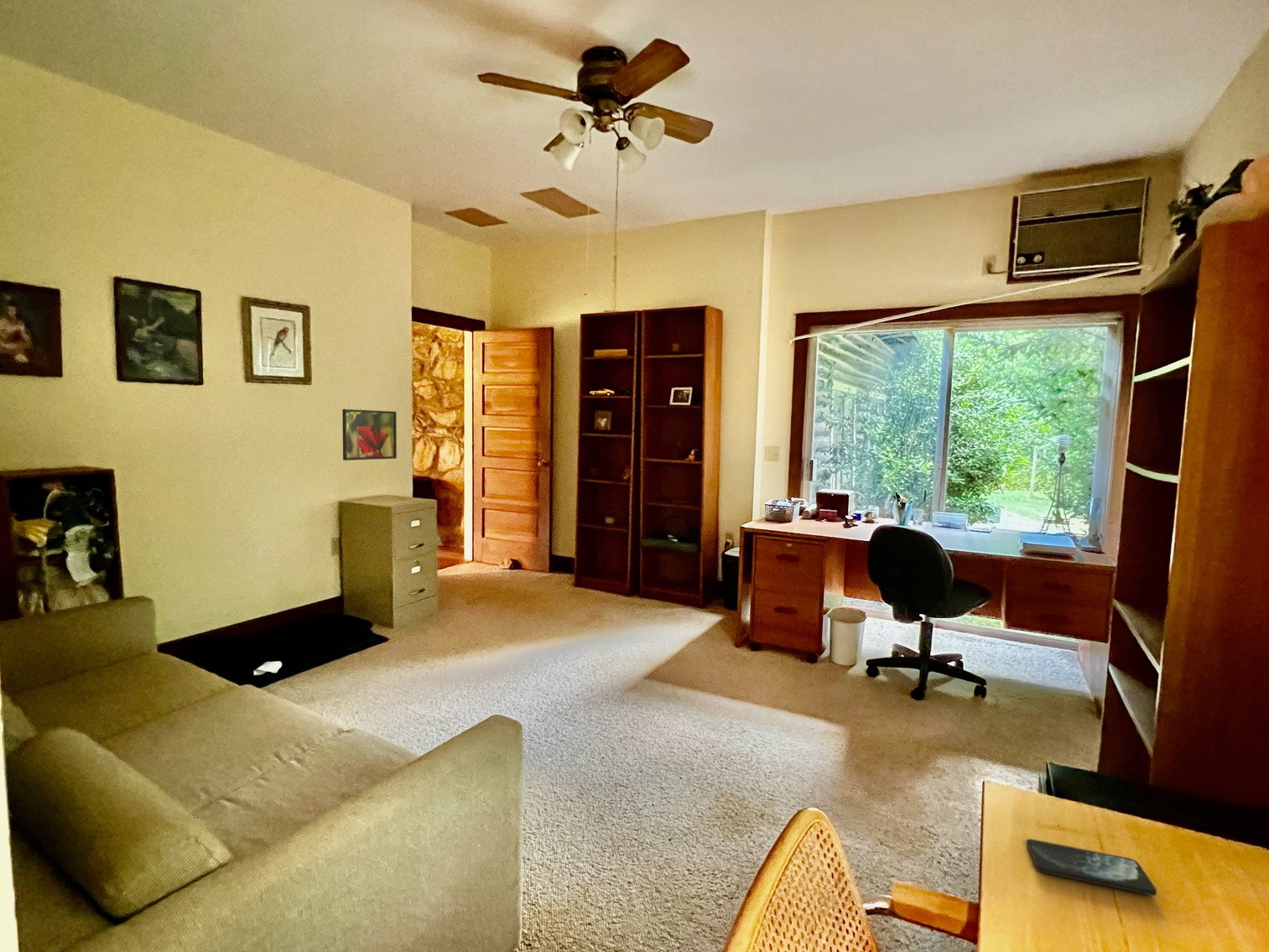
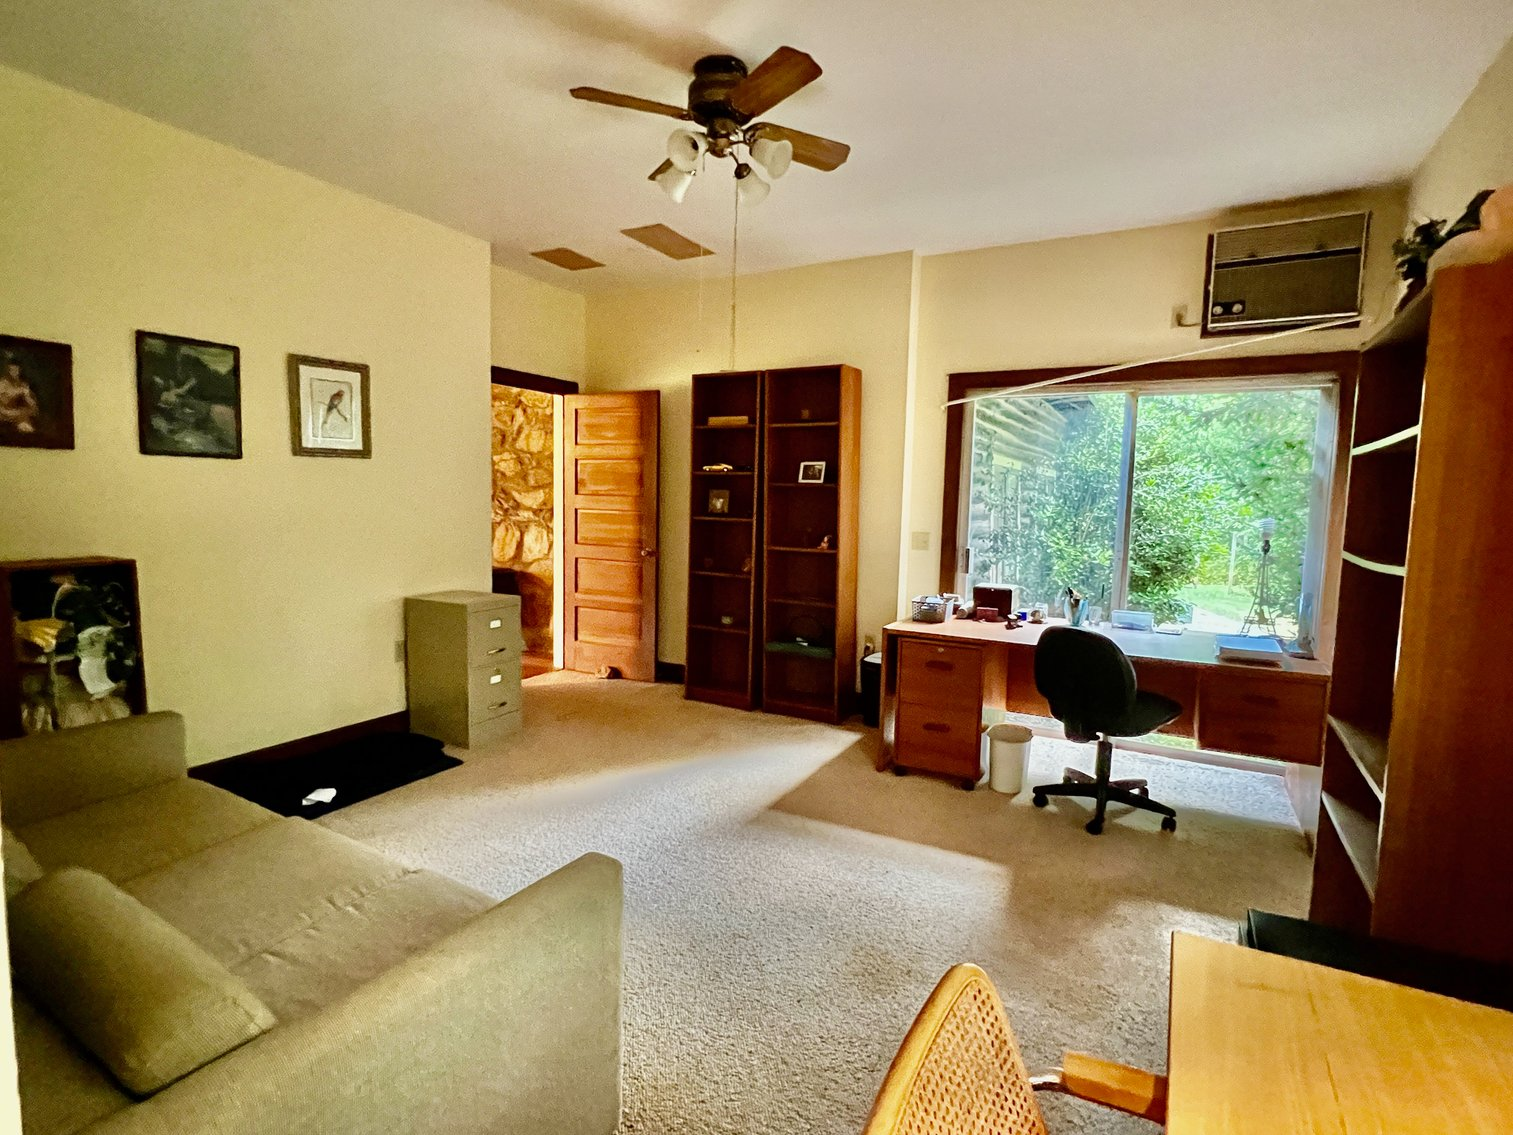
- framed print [341,408,398,461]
- smartphone [1026,838,1157,897]
